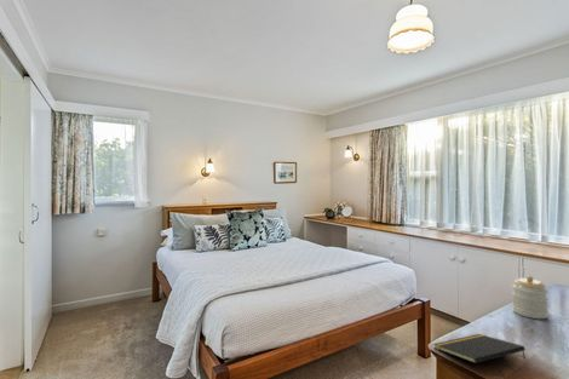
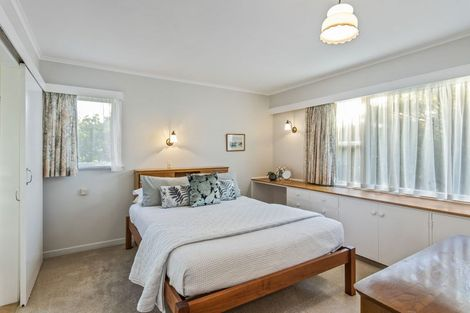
- notepad [432,333,527,364]
- jar [511,275,550,320]
